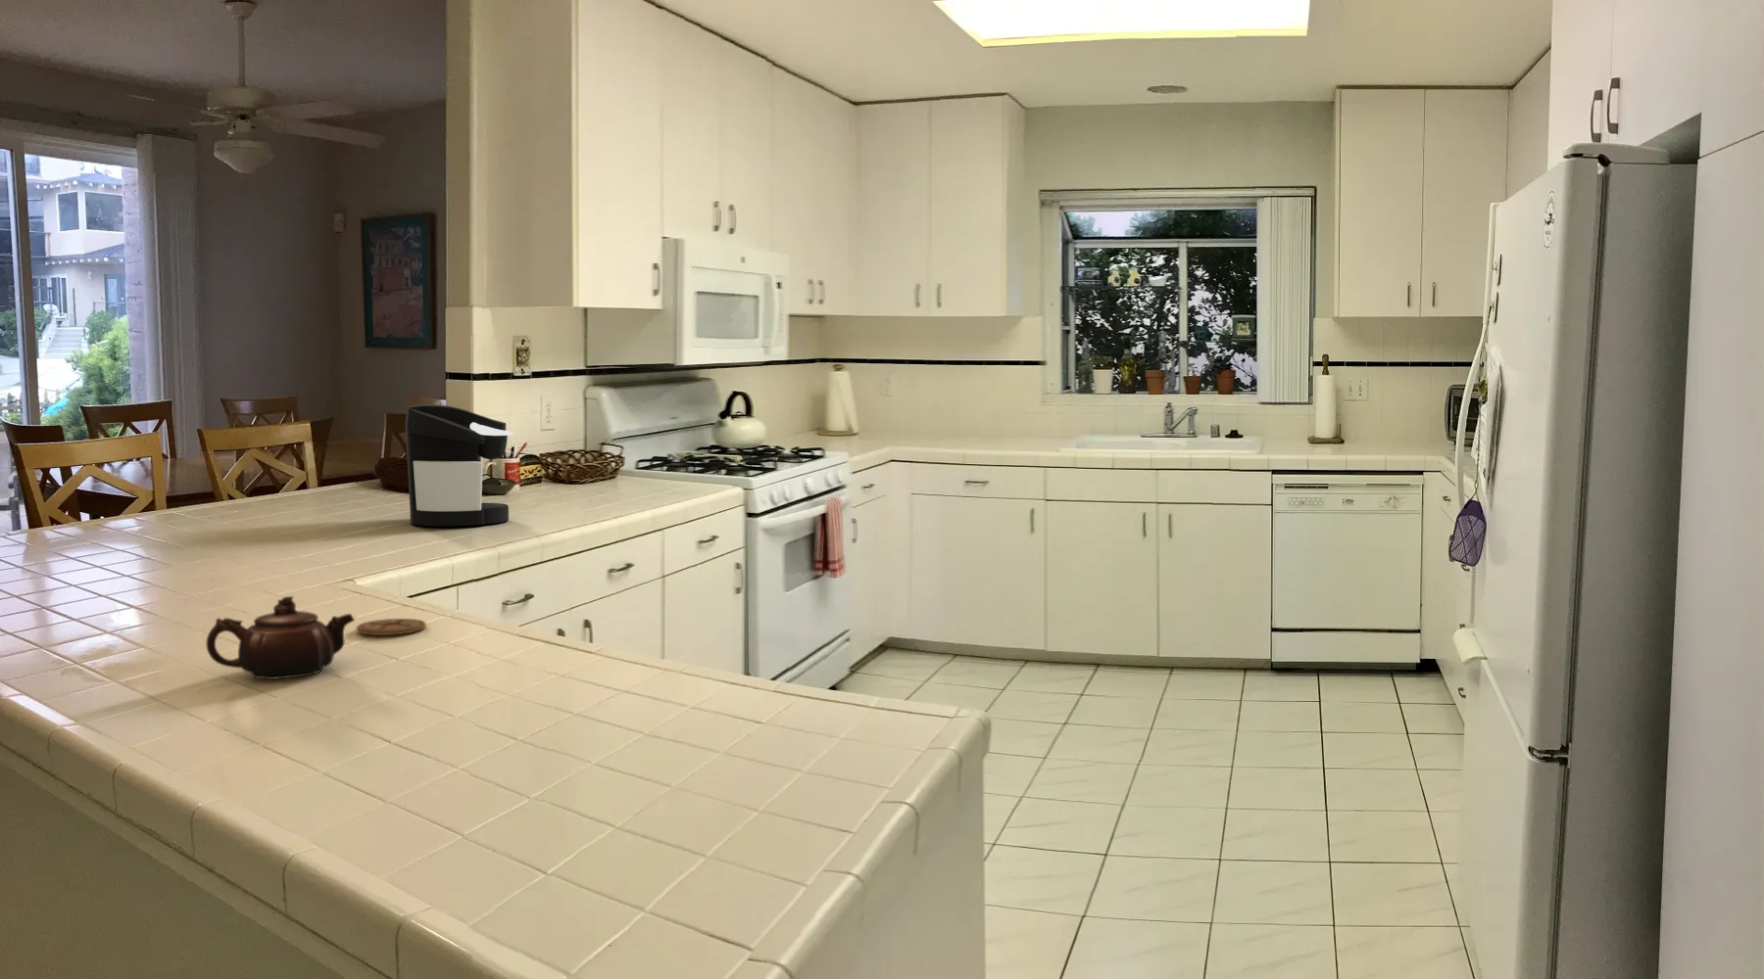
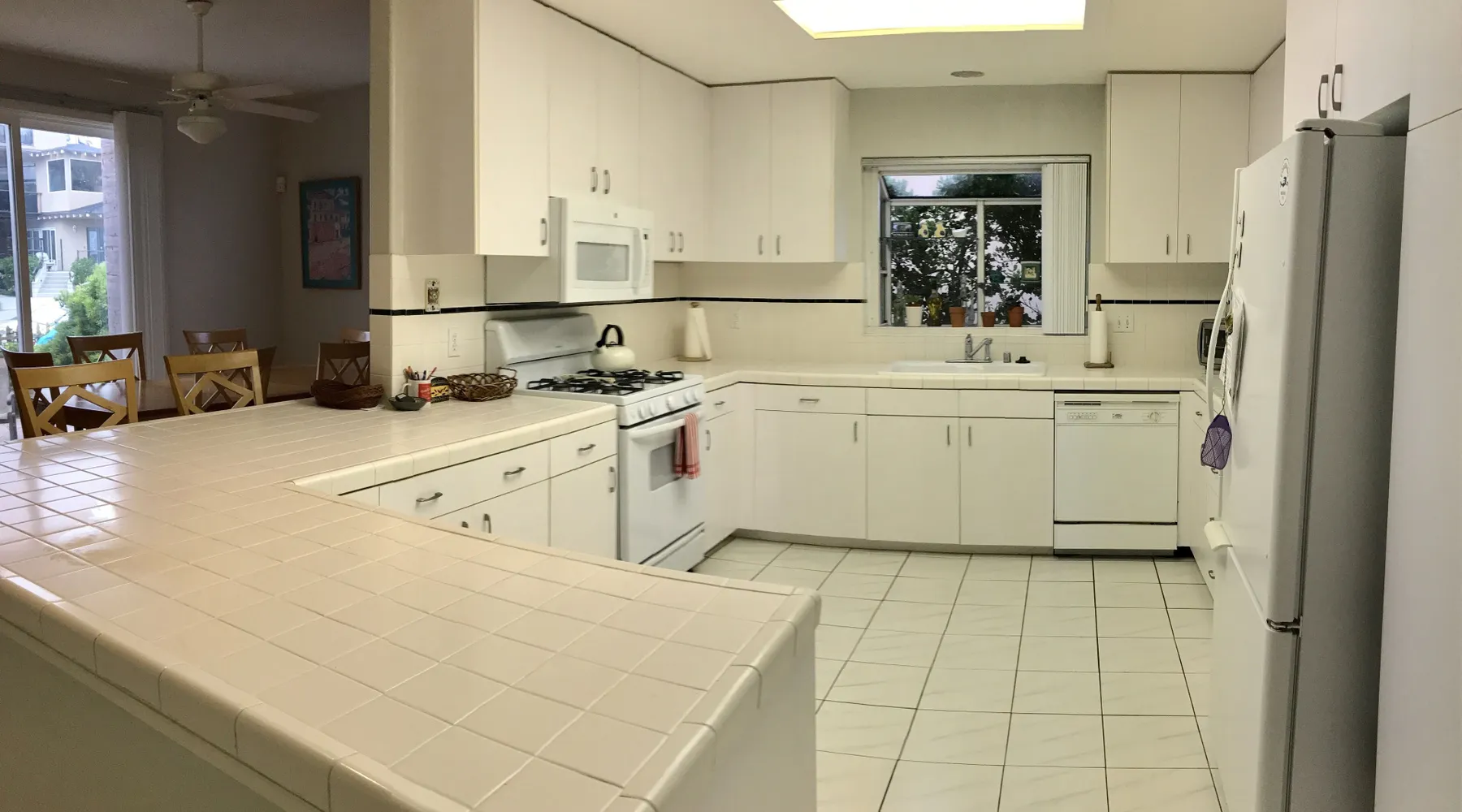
- teapot [205,596,356,680]
- coaster [356,617,427,637]
- coffee maker [404,404,514,527]
